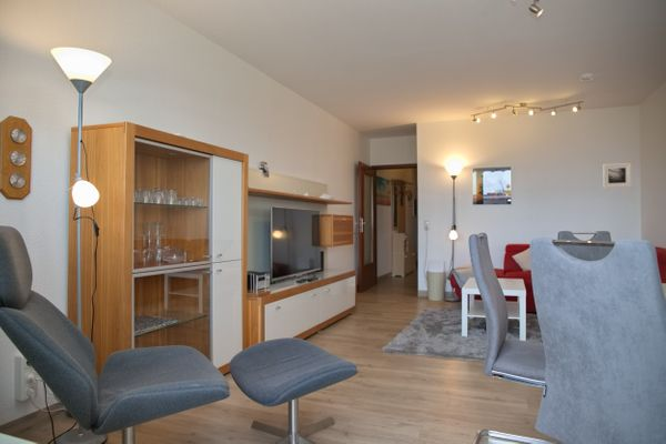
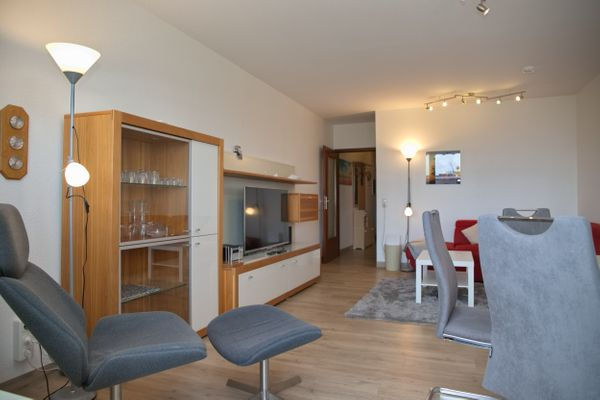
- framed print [602,162,632,189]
